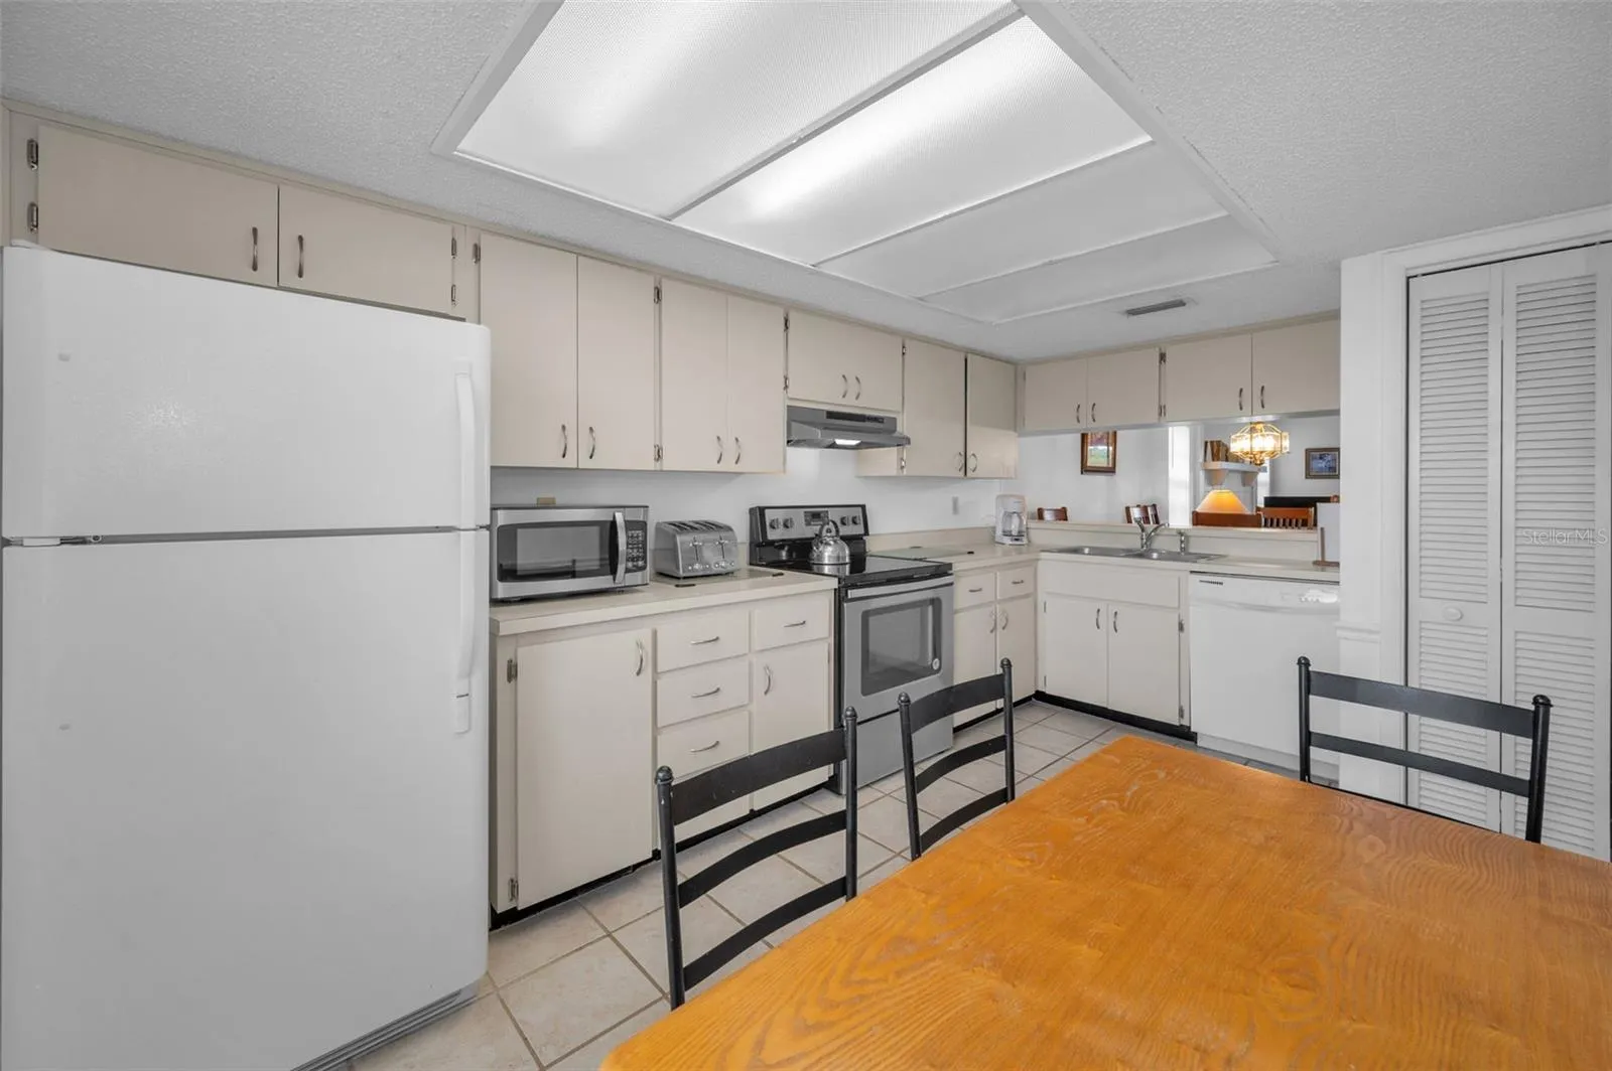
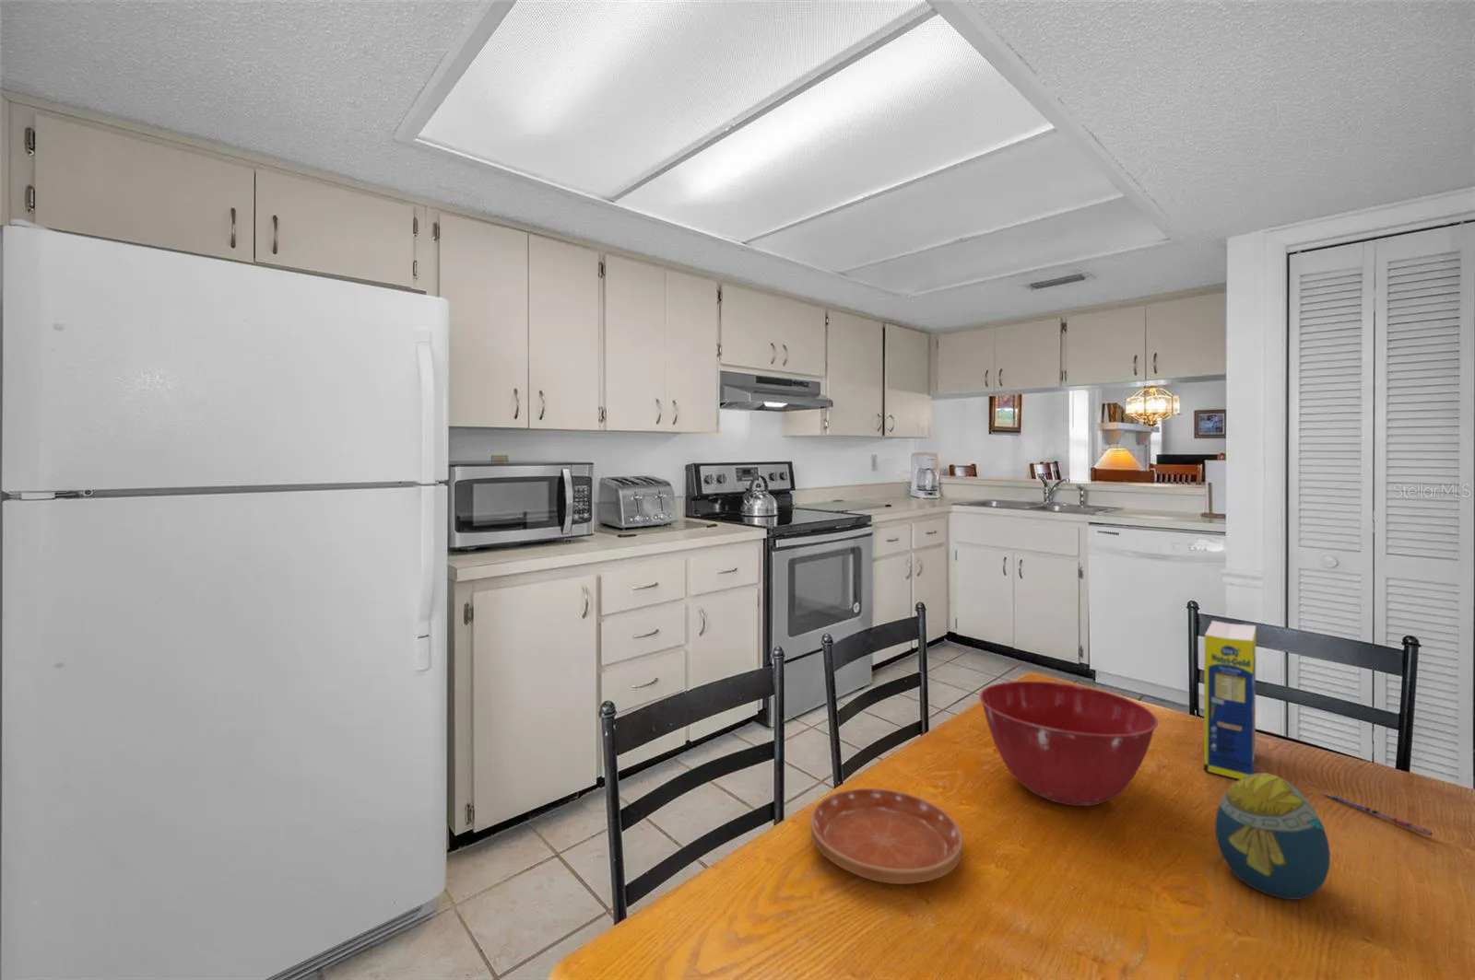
+ saucer [810,788,963,885]
+ mixing bowl [978,680,1159,807]
+ pen [1322,792,1435,837]
+ legume [1203,620,1256,780]
+ decorative egg [1215,772,1332,901]
